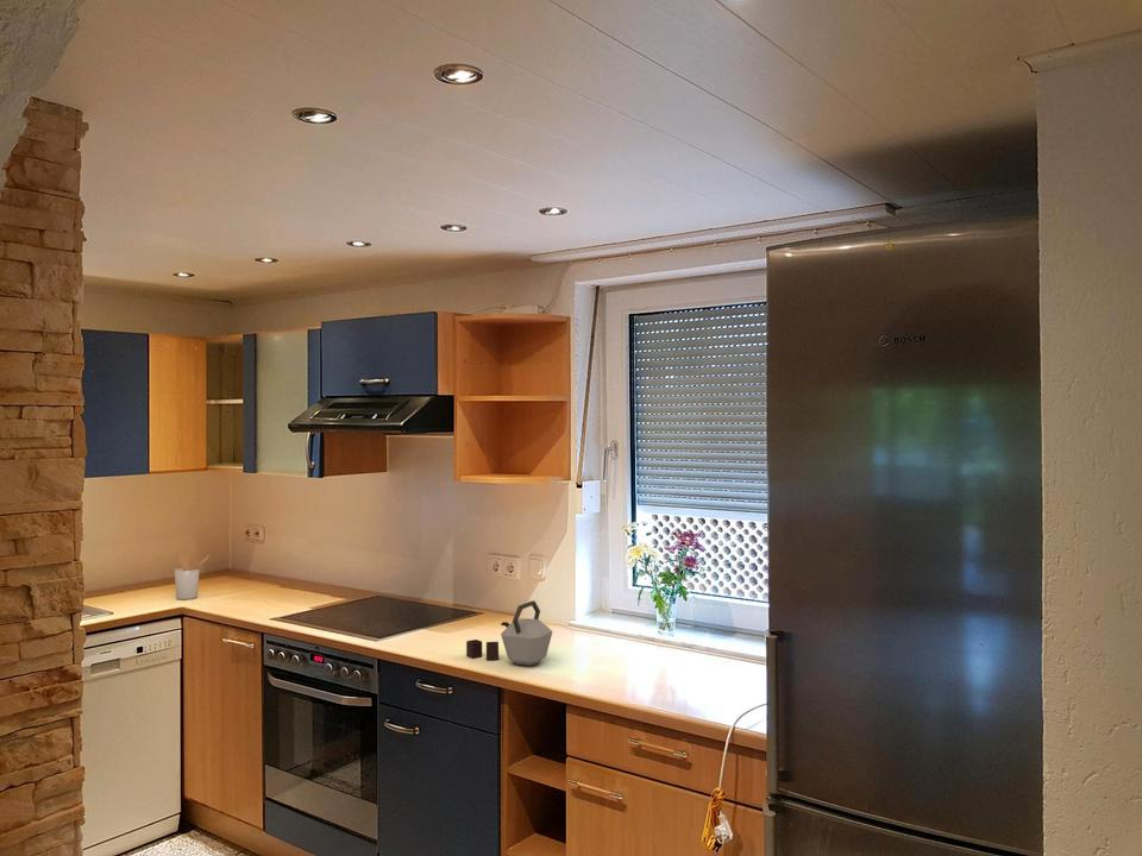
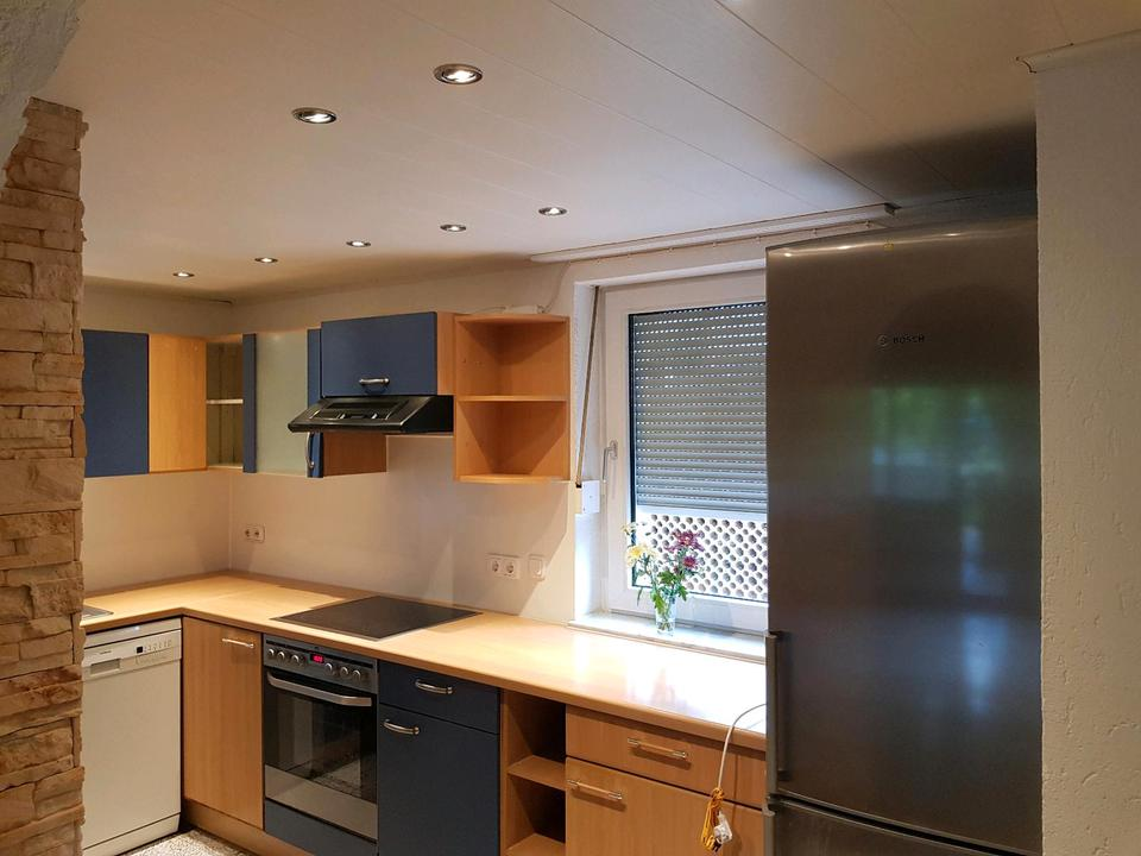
- kettle [465,599,553,667]
- utensil holder [174,553,211,600]
